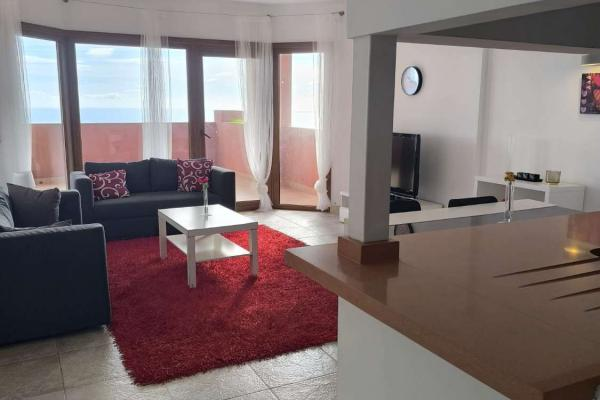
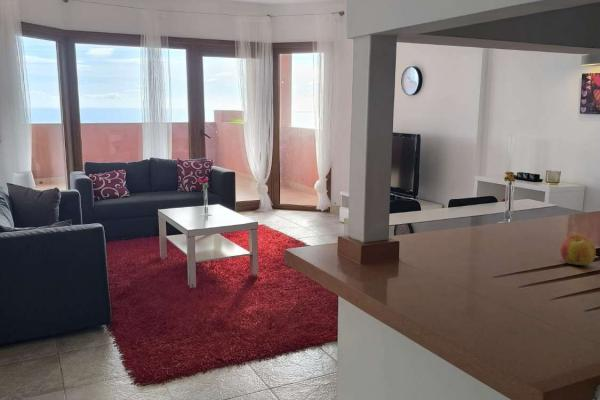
+ apple [559,234,597,266]
